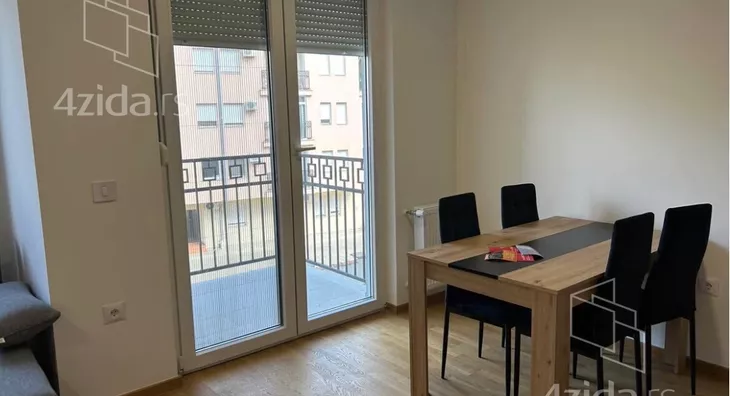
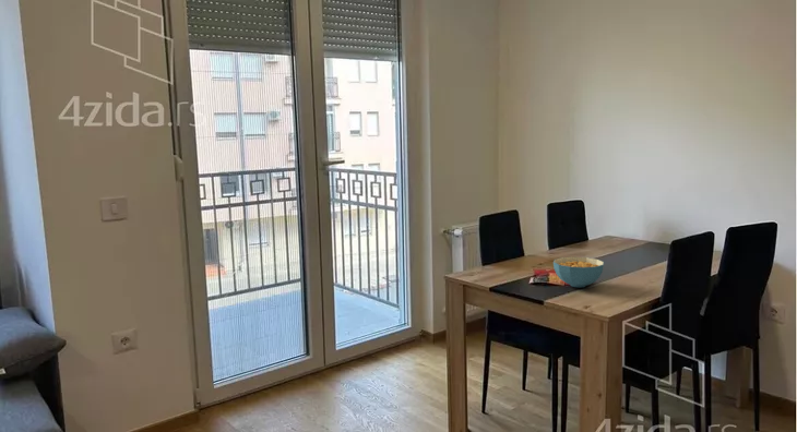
+ cereal bowl [552,256,605,288]
